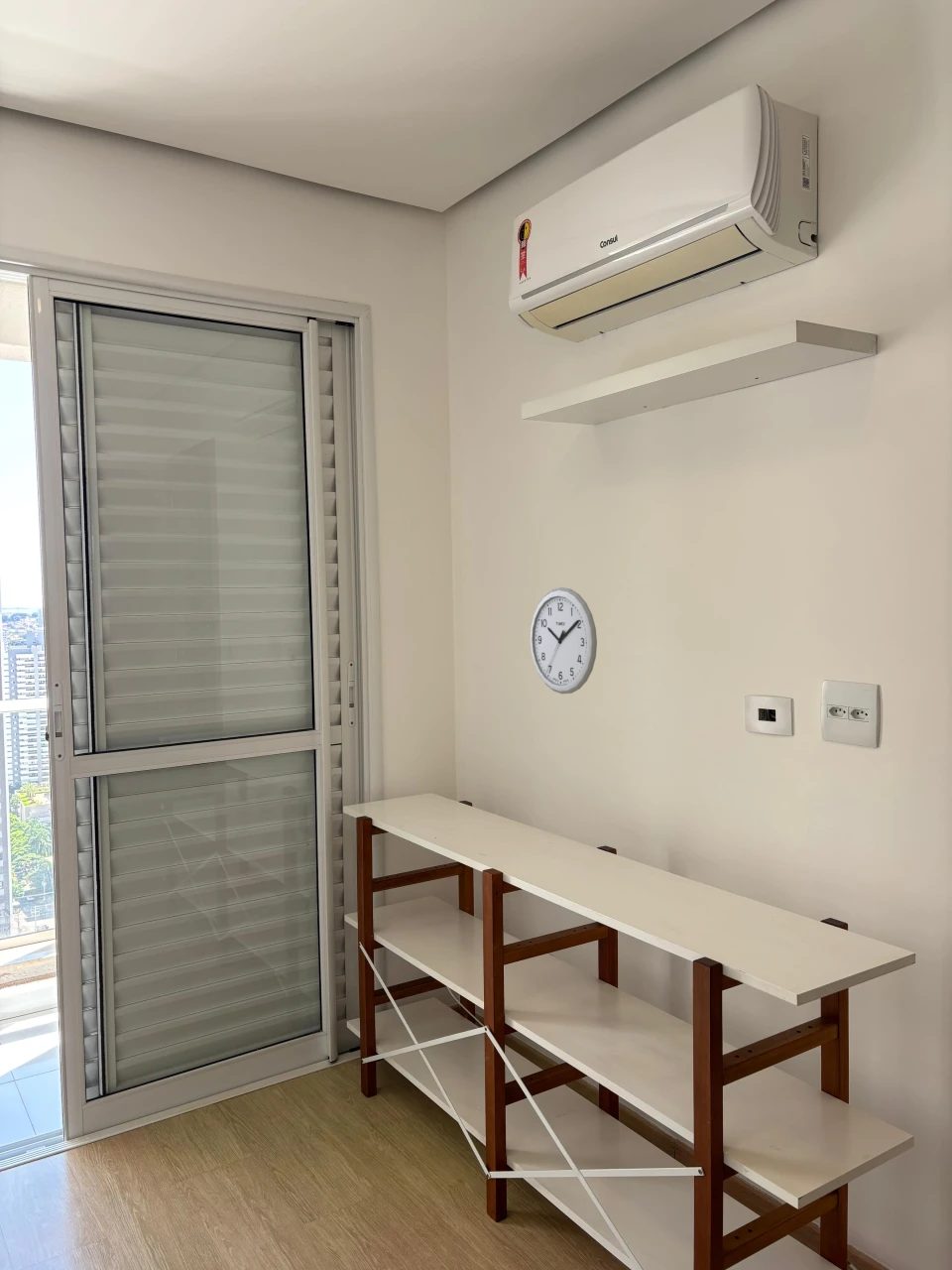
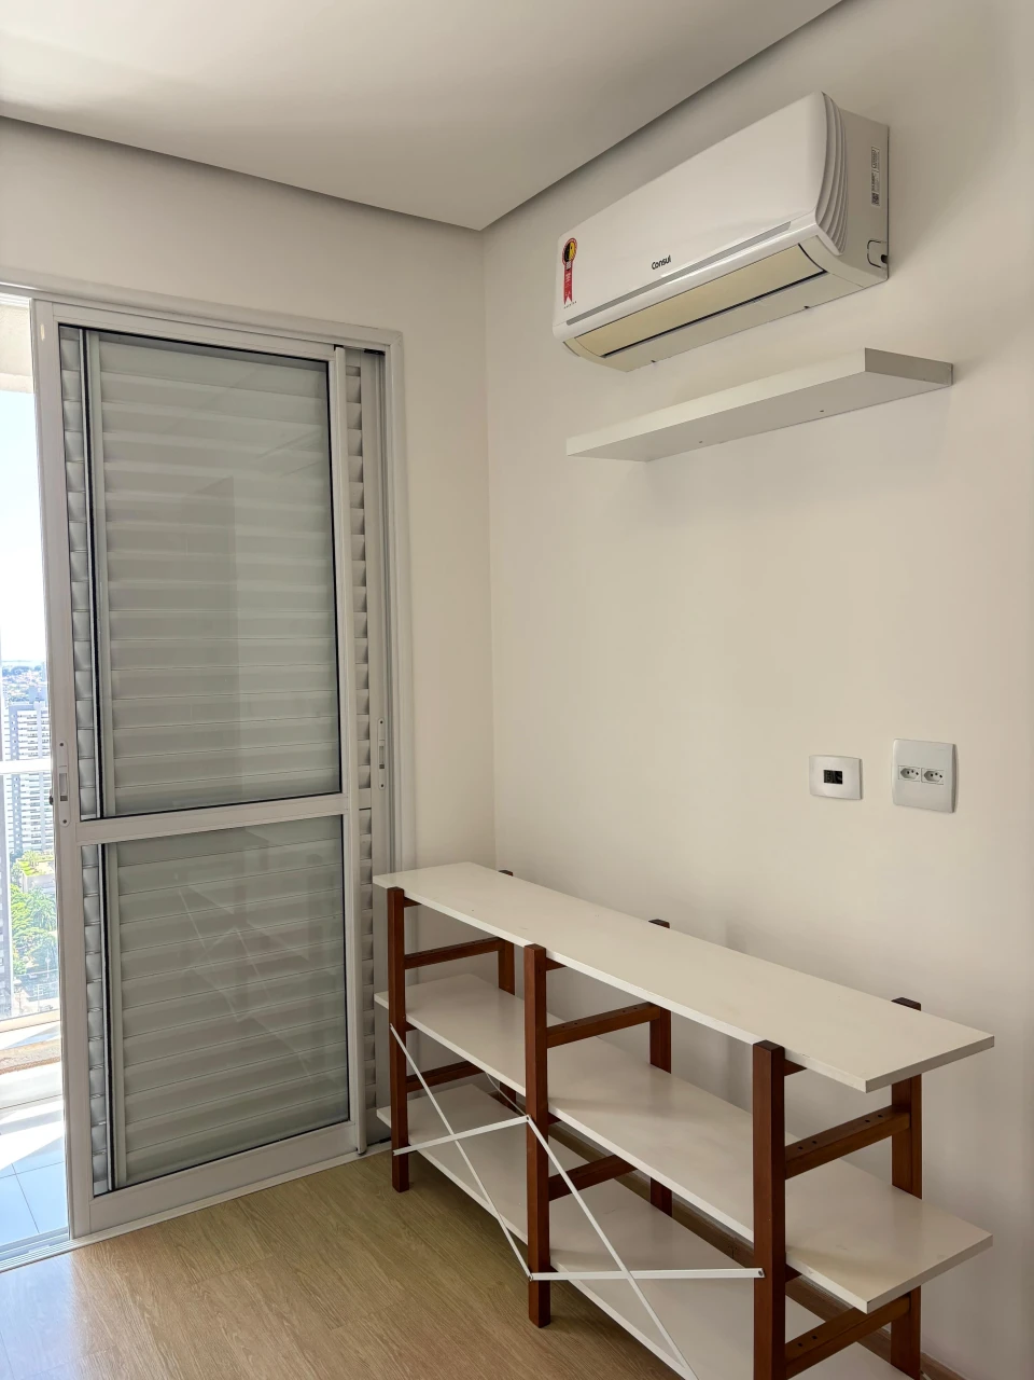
- wall clock [530,586,598,695]
